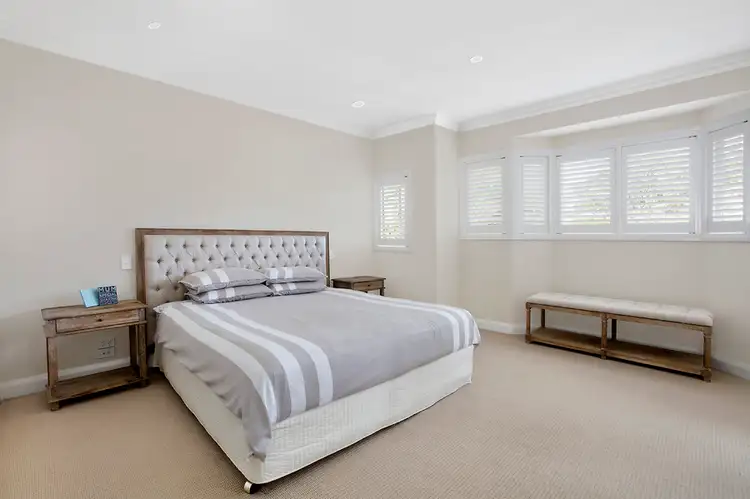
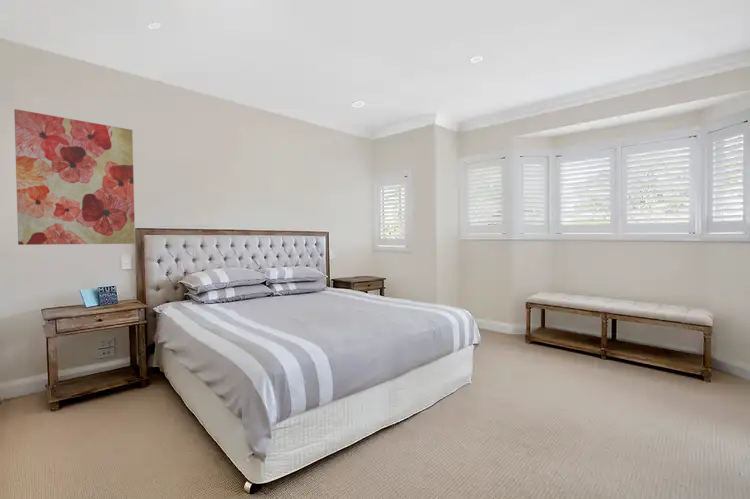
+ wall art [13,108,136,246]
